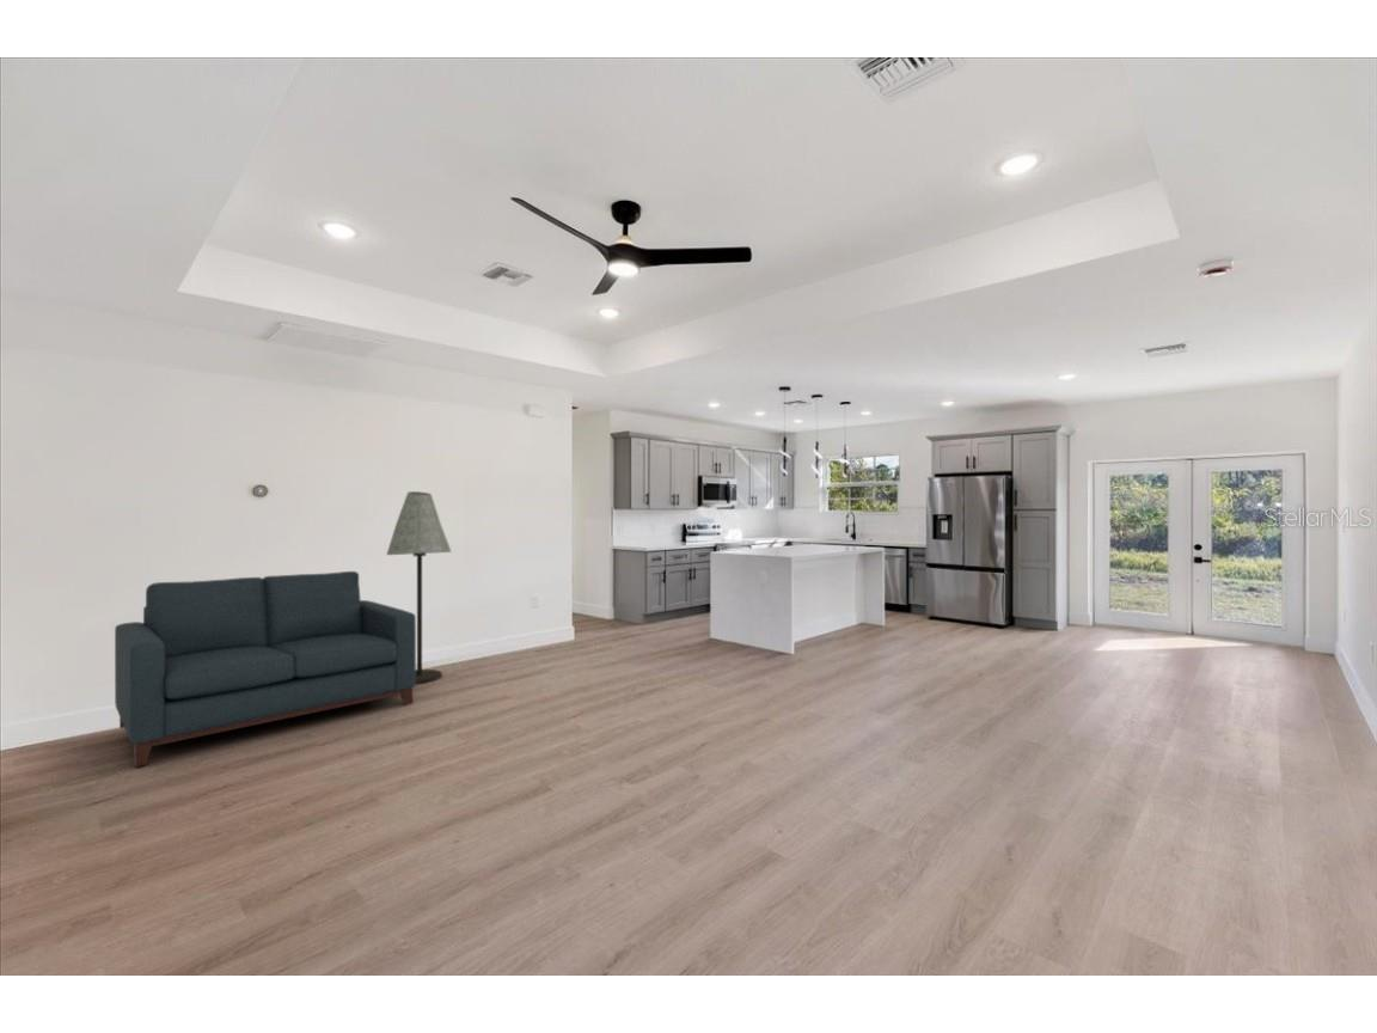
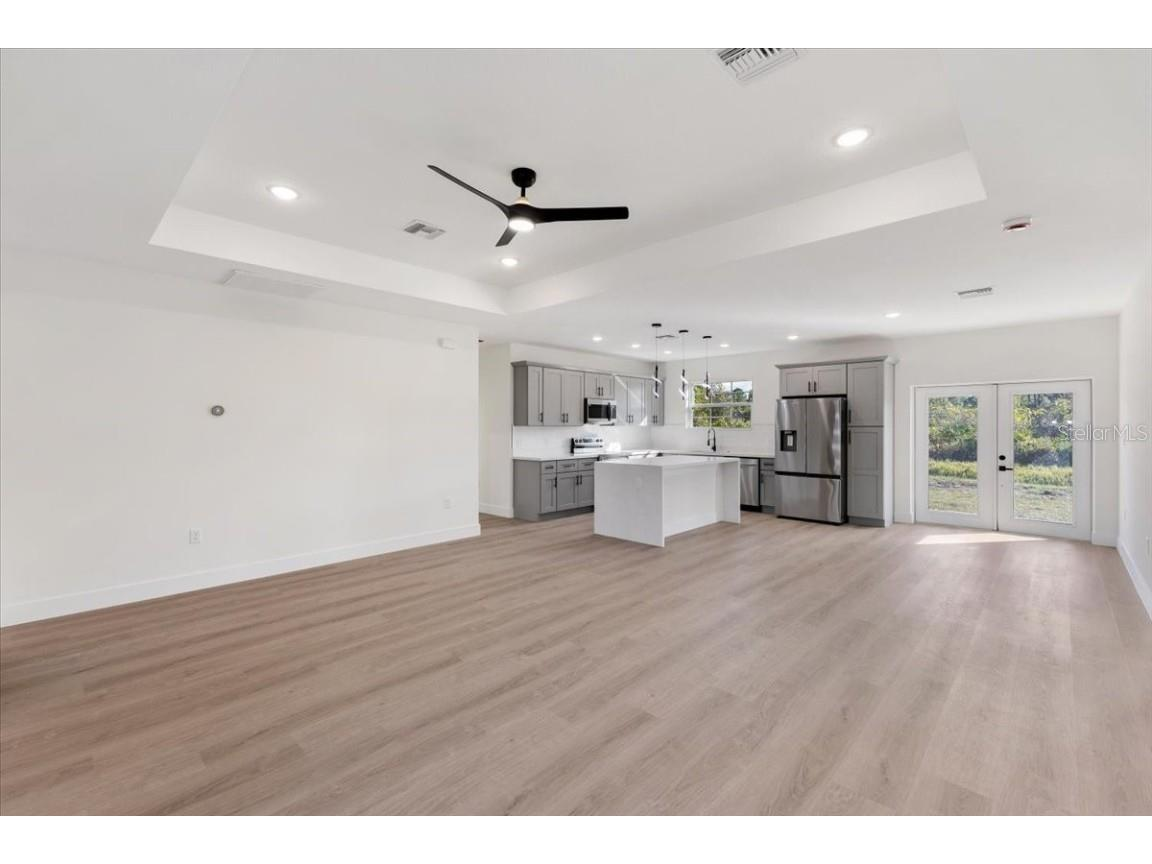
- sofa [114,570,417,769]
- floor lamp [385,490,452,685]
